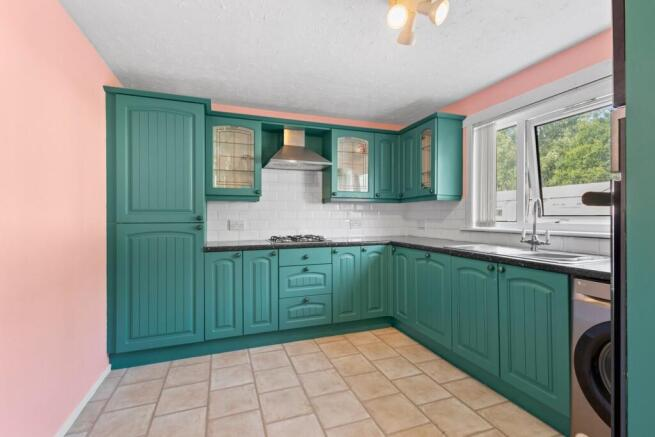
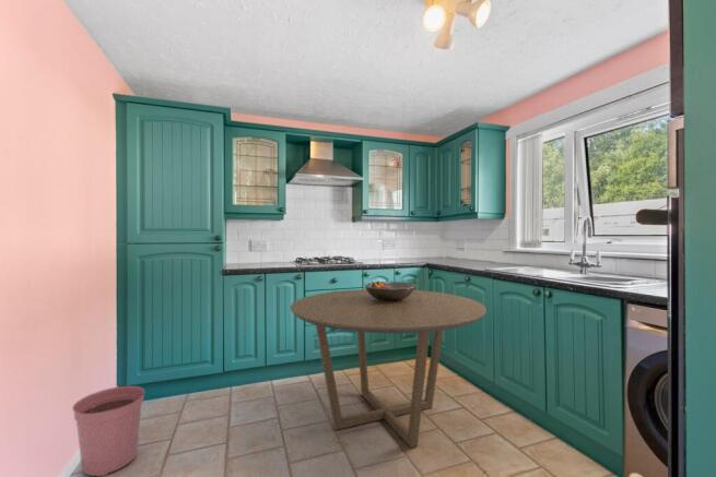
+ plant pot [71,385,145,477]
+ fruit bowl [363,281,416,301]
+ dining table [290,288,488,449]
